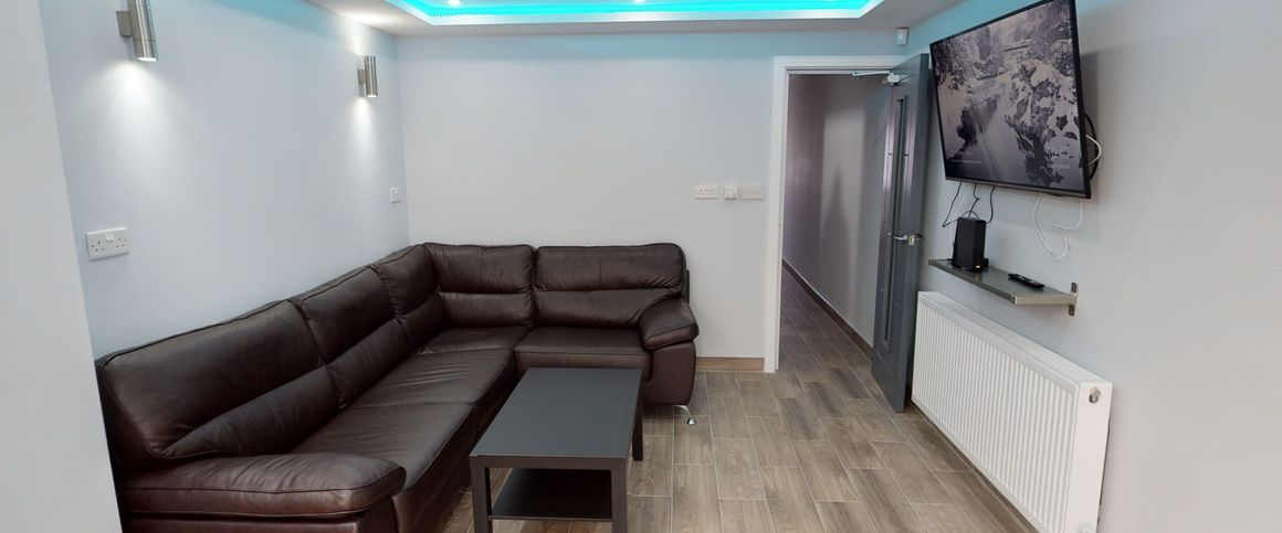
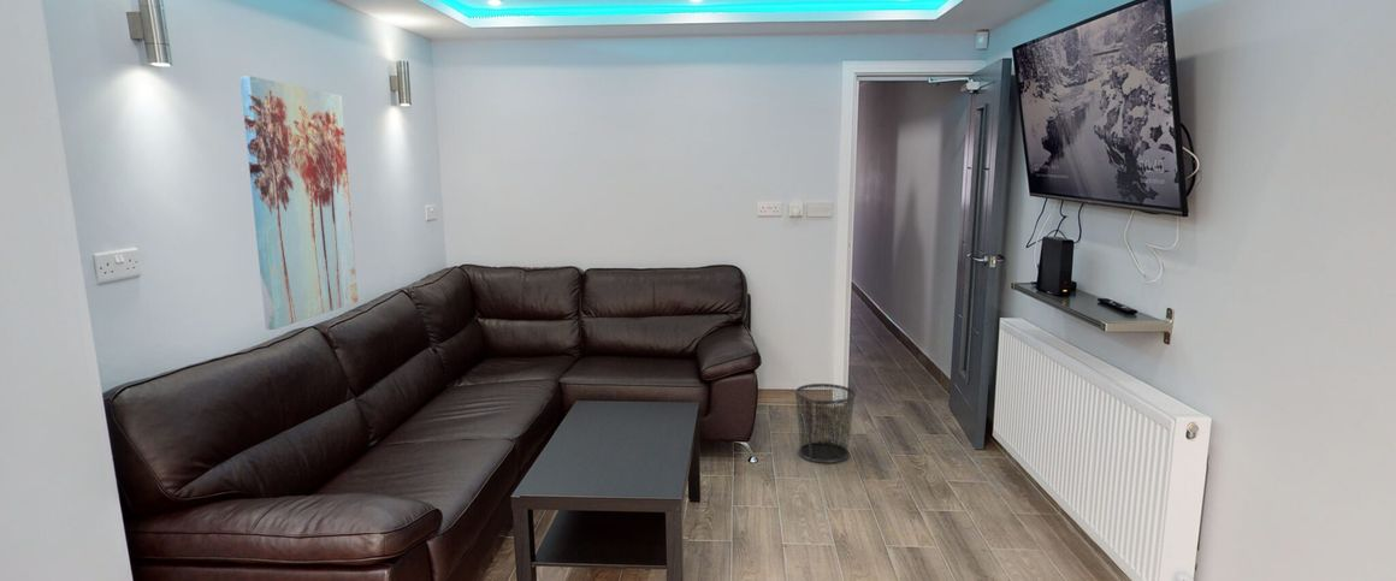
+ wall art [239,75,359,331]
+ waste bin [793,383,857,464]
